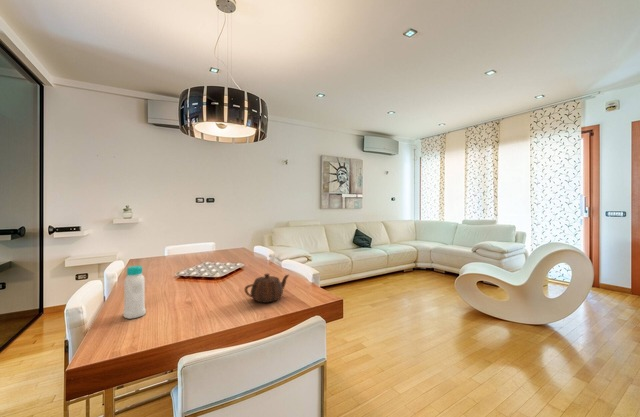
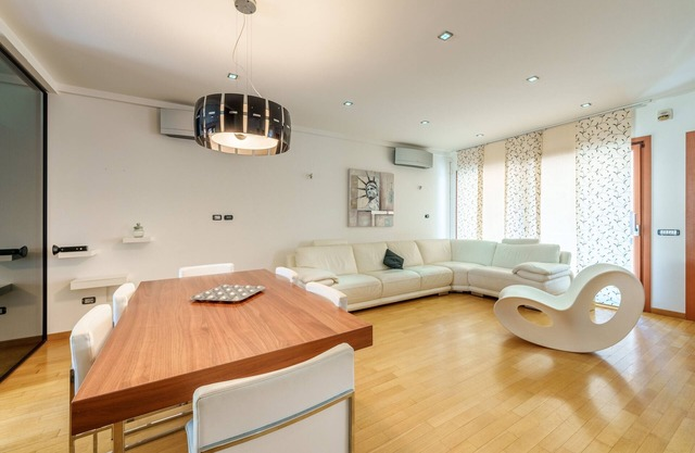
- teapot [243,273,290,304]
- bottle [122,265,147,320]
